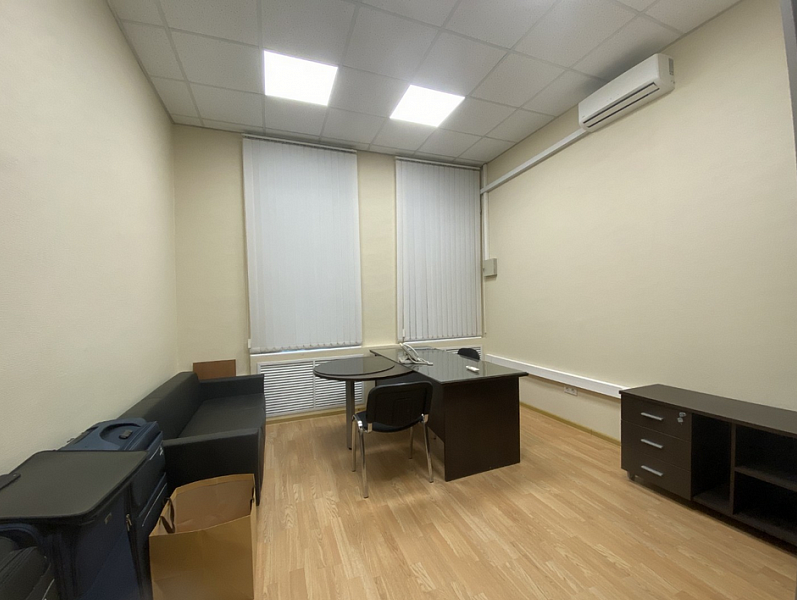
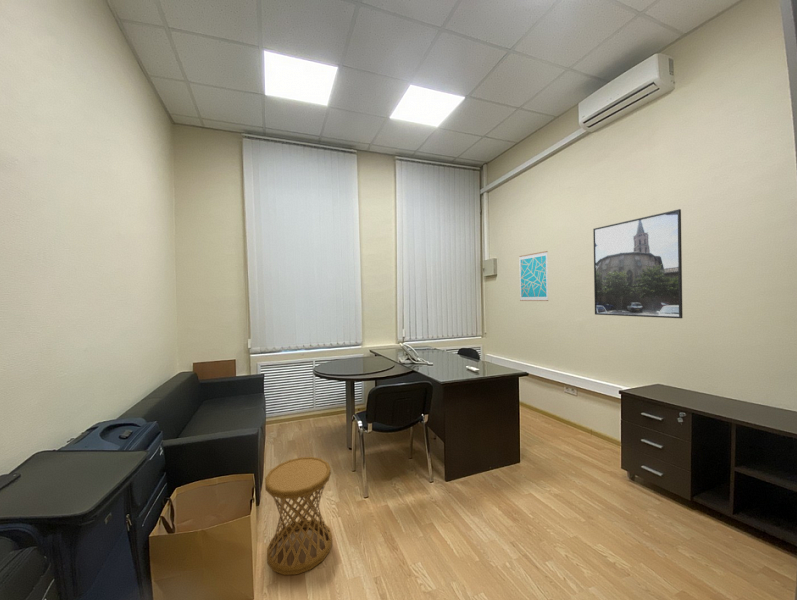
+ wall art [518,250,549,302]
+ side table [264,456,333,576]
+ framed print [592,208,684,319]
